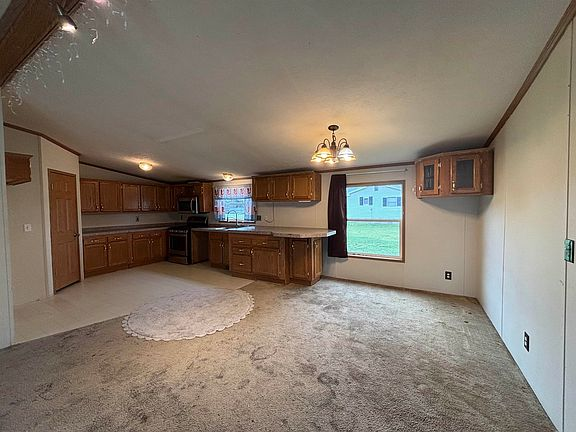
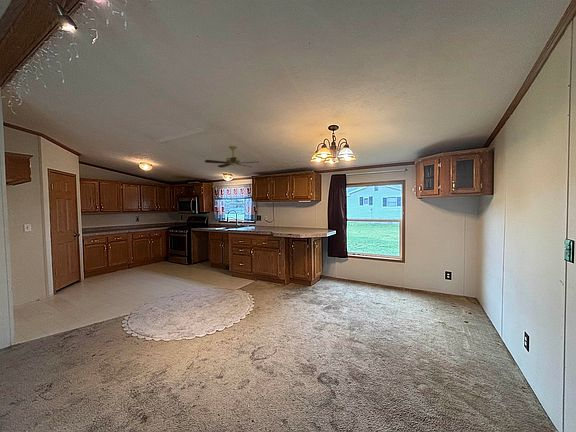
+ ceiling fan [204,145,258,169]
